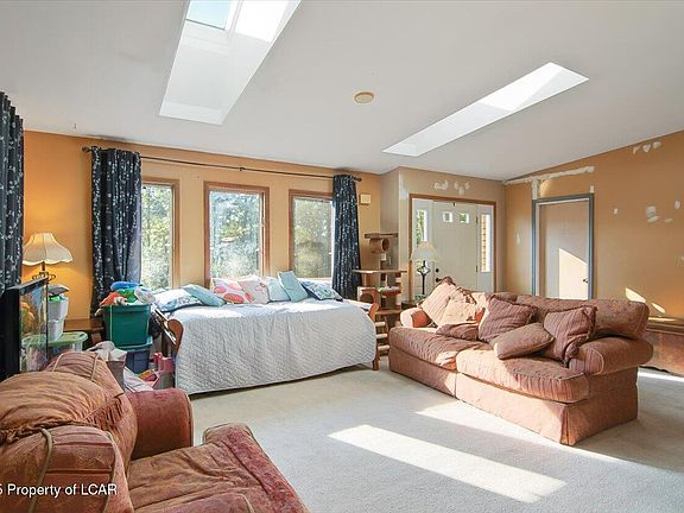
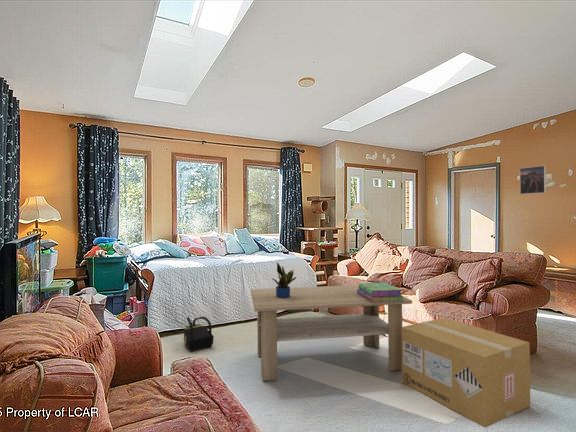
+ stack of books [357,281,405,302]
+ cardboard box [401,317,531,429]
+ backpack [183,316,215,352]
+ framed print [519,165,547,195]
+ potted plant [271,261,297,298]
+ coffee table [250,284,413,382]
